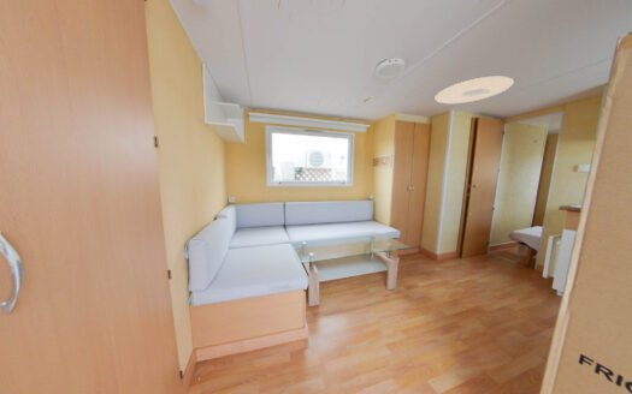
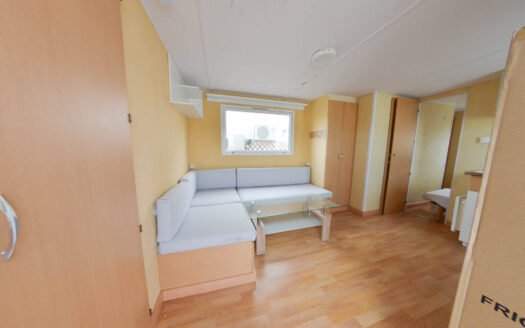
- ceiling light [435,76,515,105]
